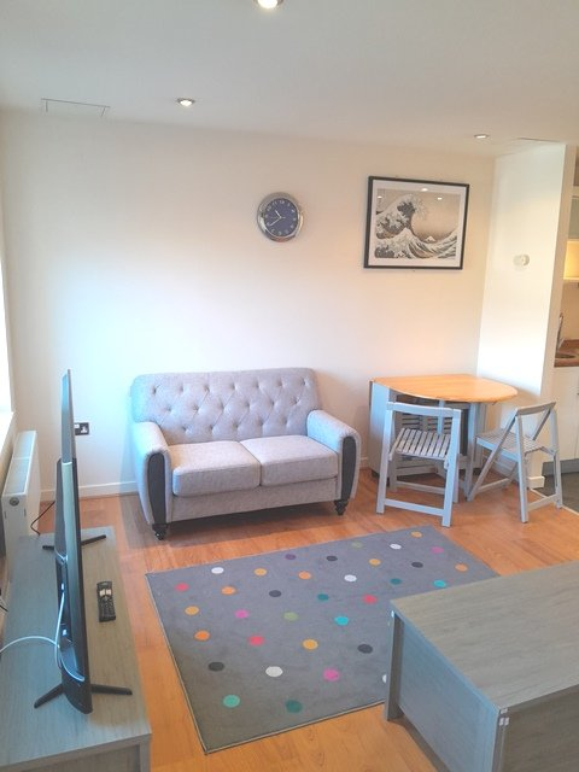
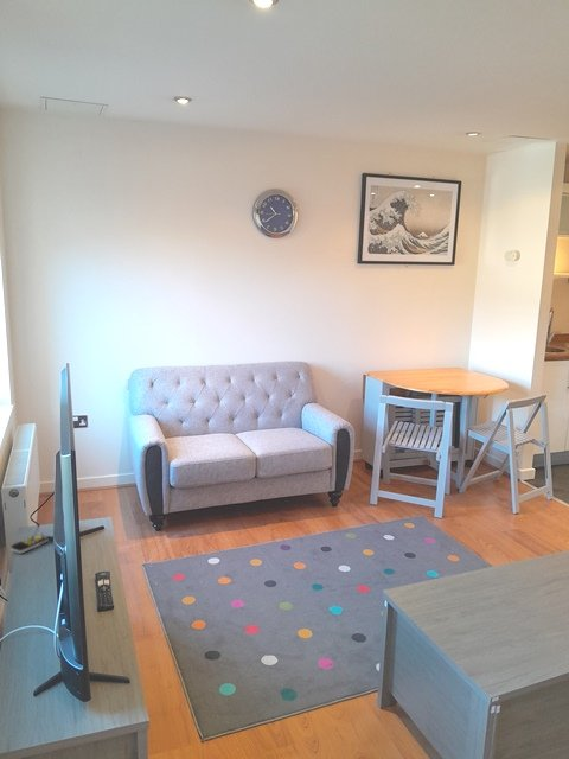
+ remote control [9,532,50,555]
